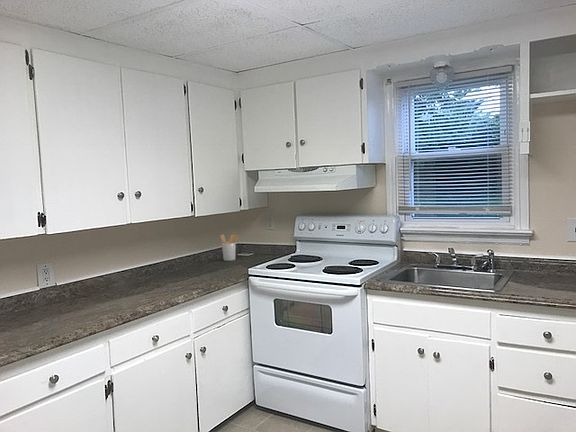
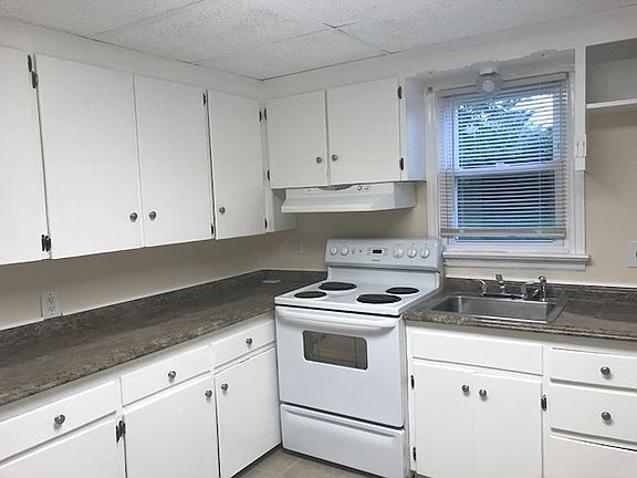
- utensil holder [219,234,239,262]
